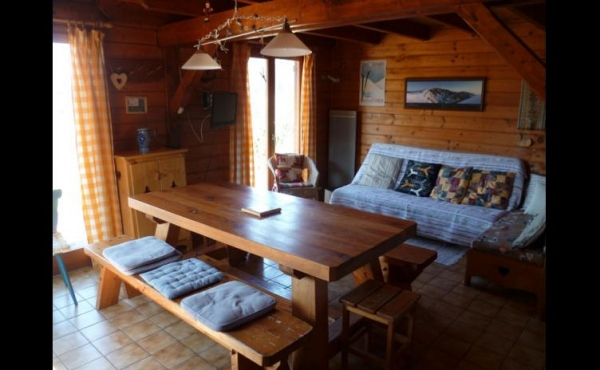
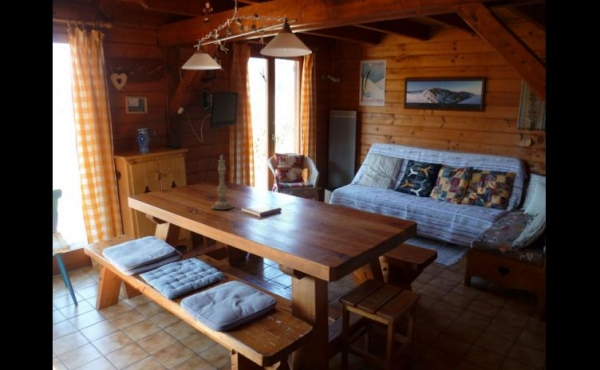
+ candlestick [210,154,235,210]
